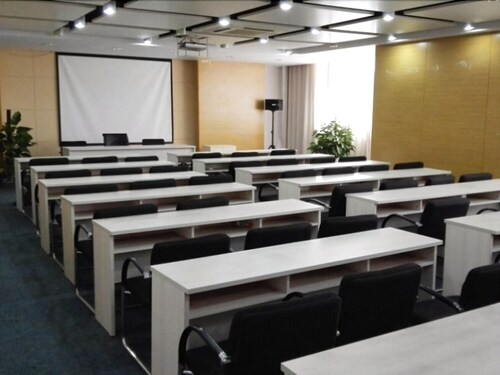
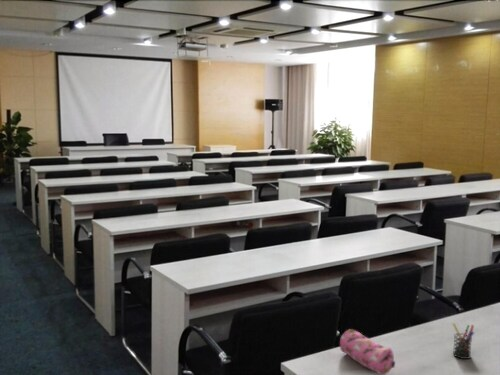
+ pencil case [339,328,396,375]
+ pen holder [451,322,475,360]
